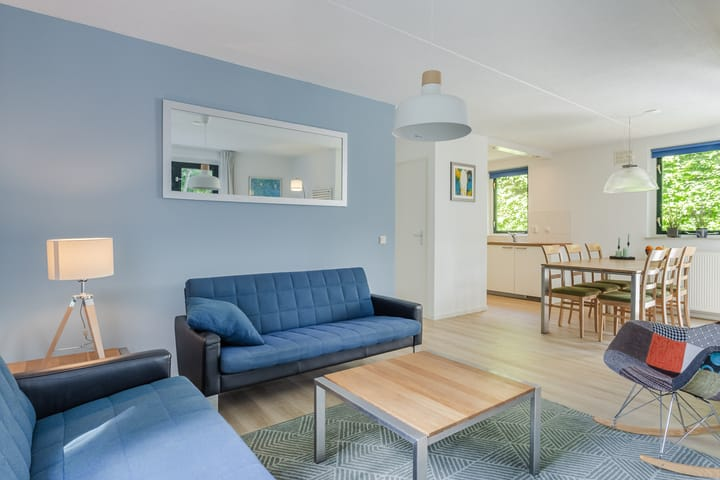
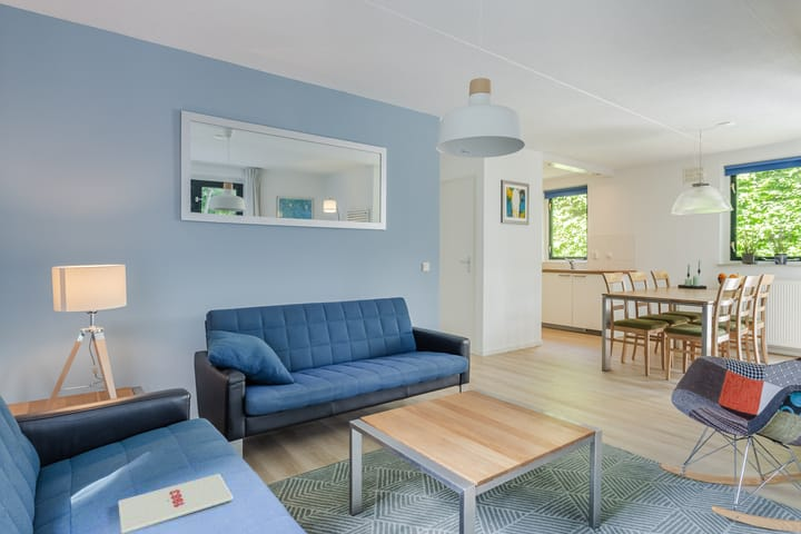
+ magazine [117,473,235,534]
